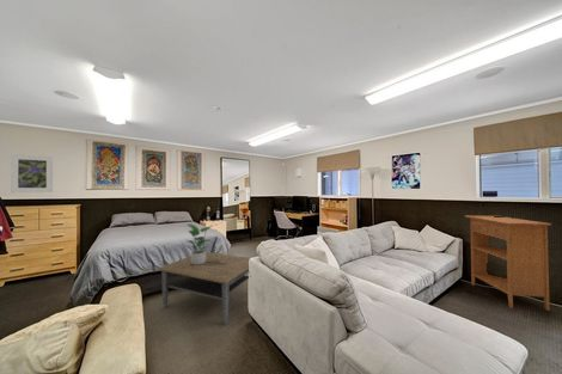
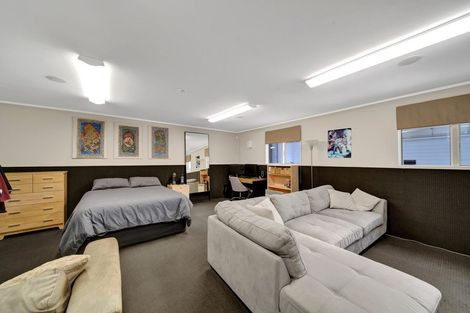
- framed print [10,153,54,194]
- potted plant [184,222,214,265]
- bookshelf [463,214,552,312]
- coffee table [157,251,251,326]
